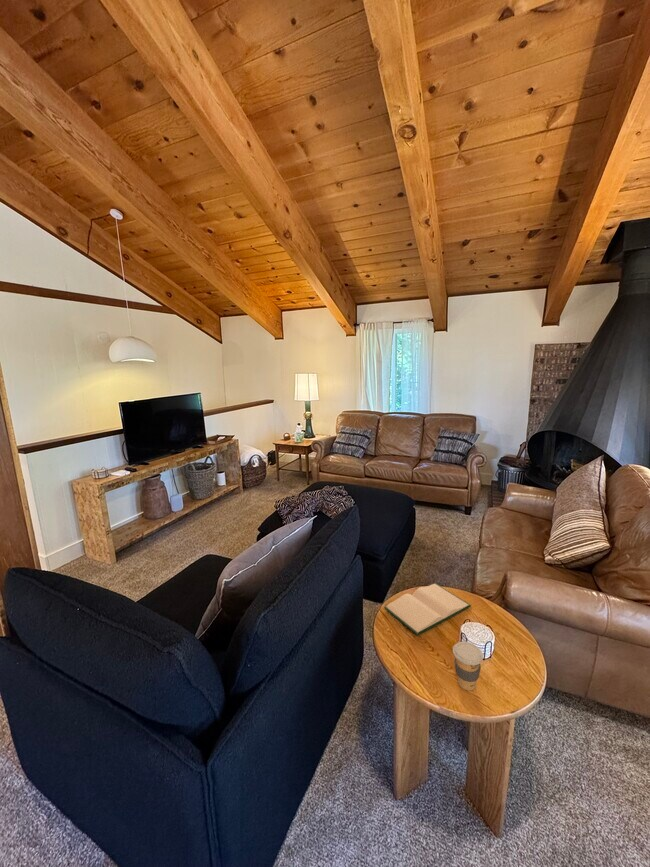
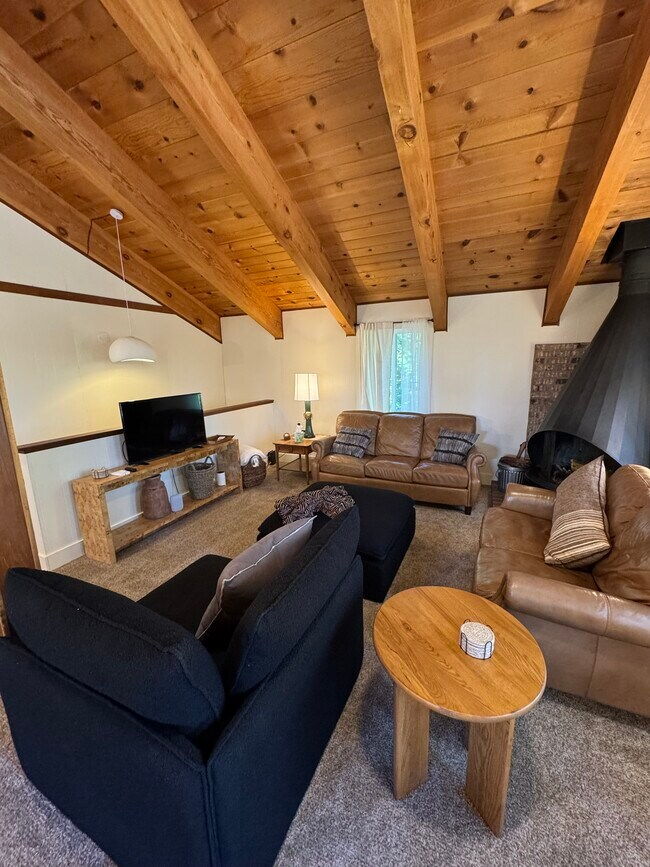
- coffee cup [452,641,484,692]
- hardback book [383,582,472,636]
